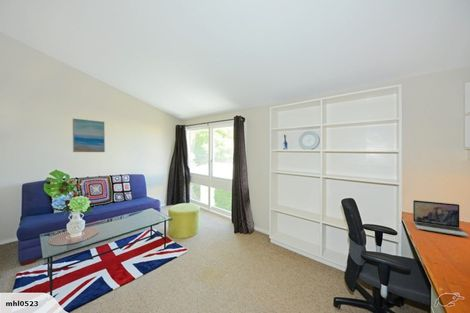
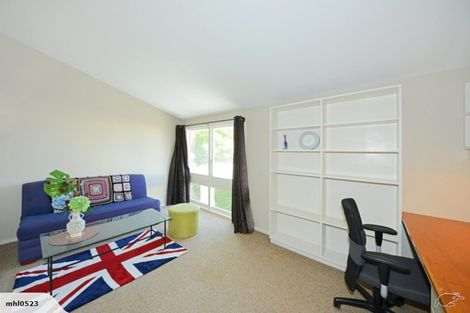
- laptop [412,199,470,237]
- wall art [72,117,106,153]
